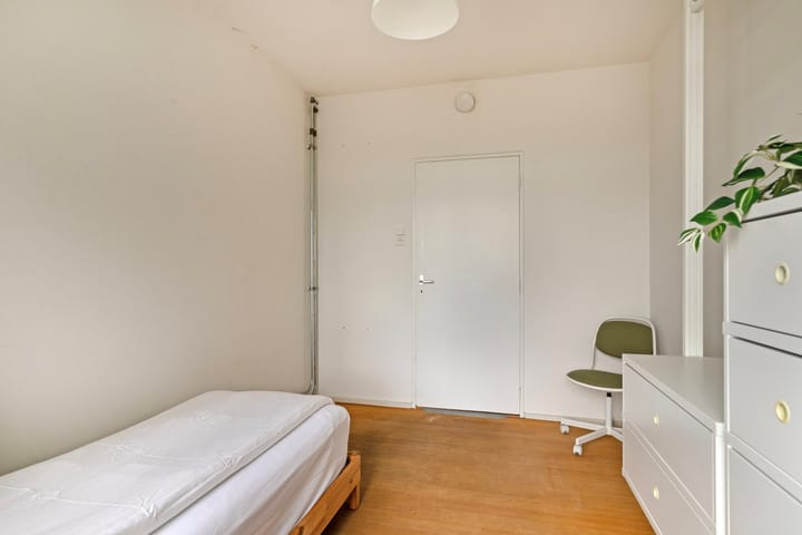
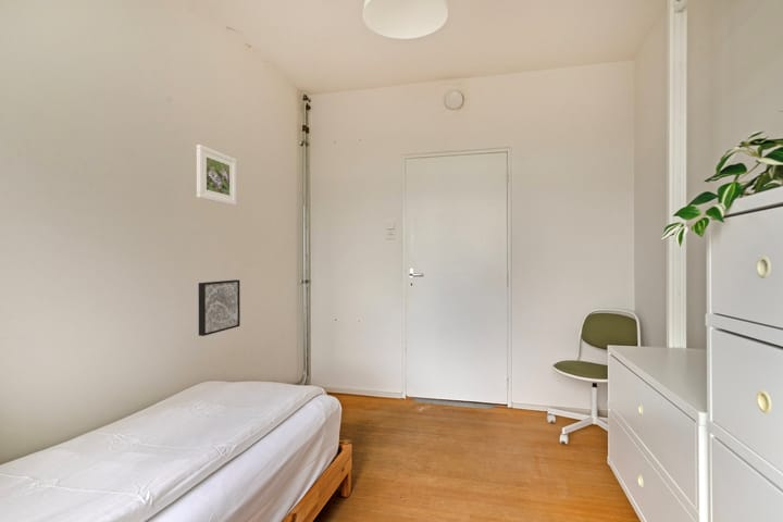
+ wall art [198,278,241,337]
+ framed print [196,144,237,207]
